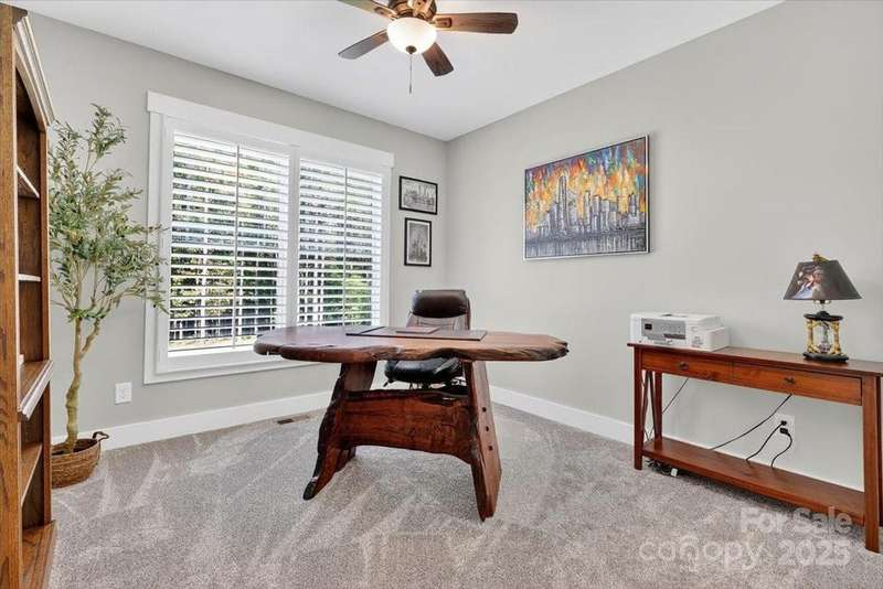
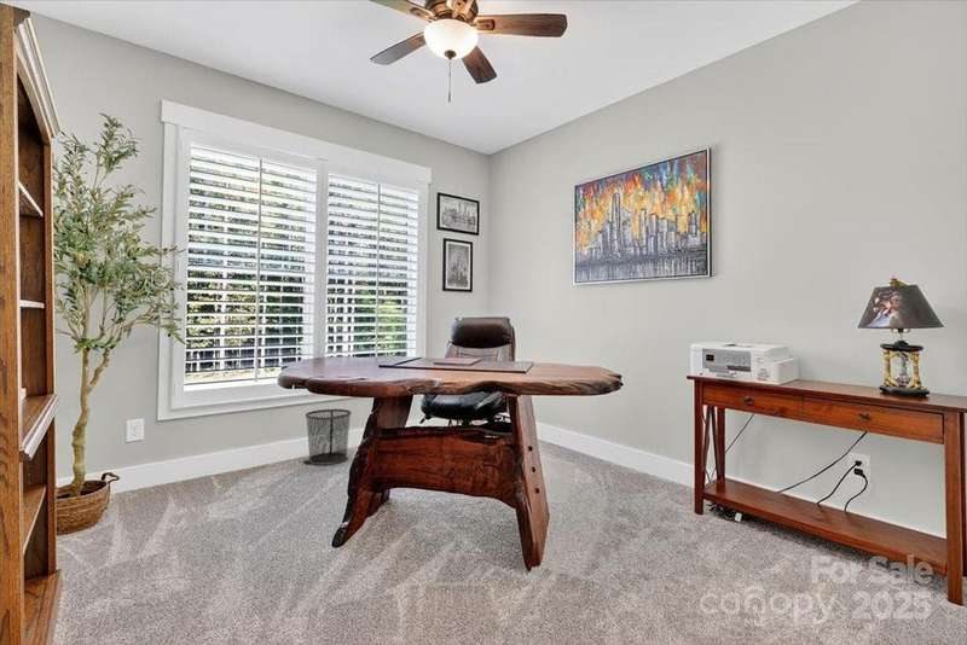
+ waste bin [305,408,352,466]
